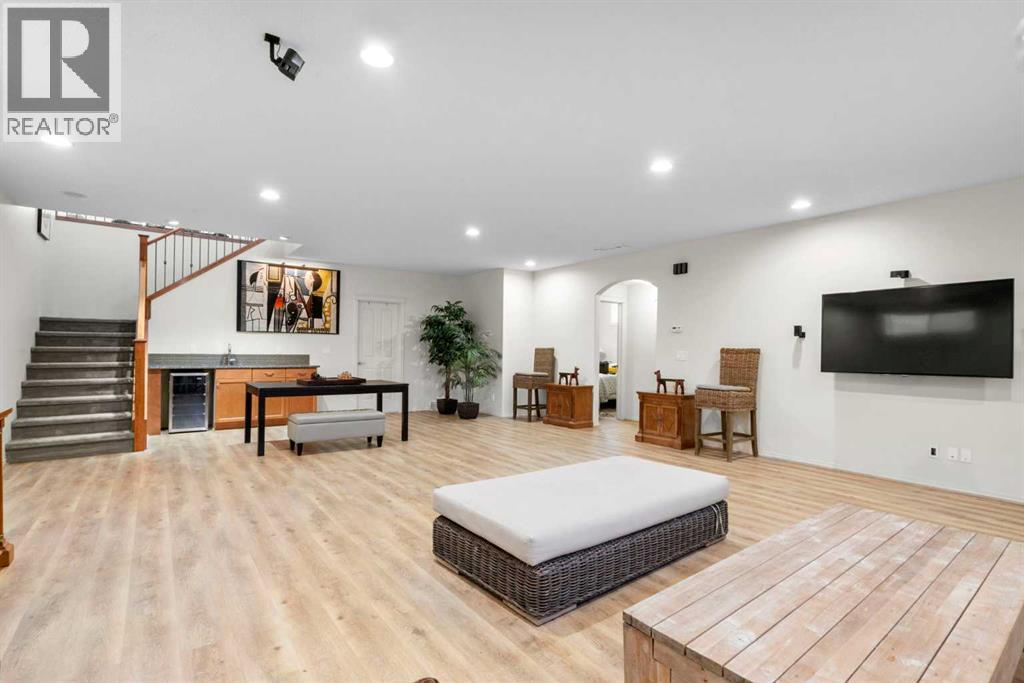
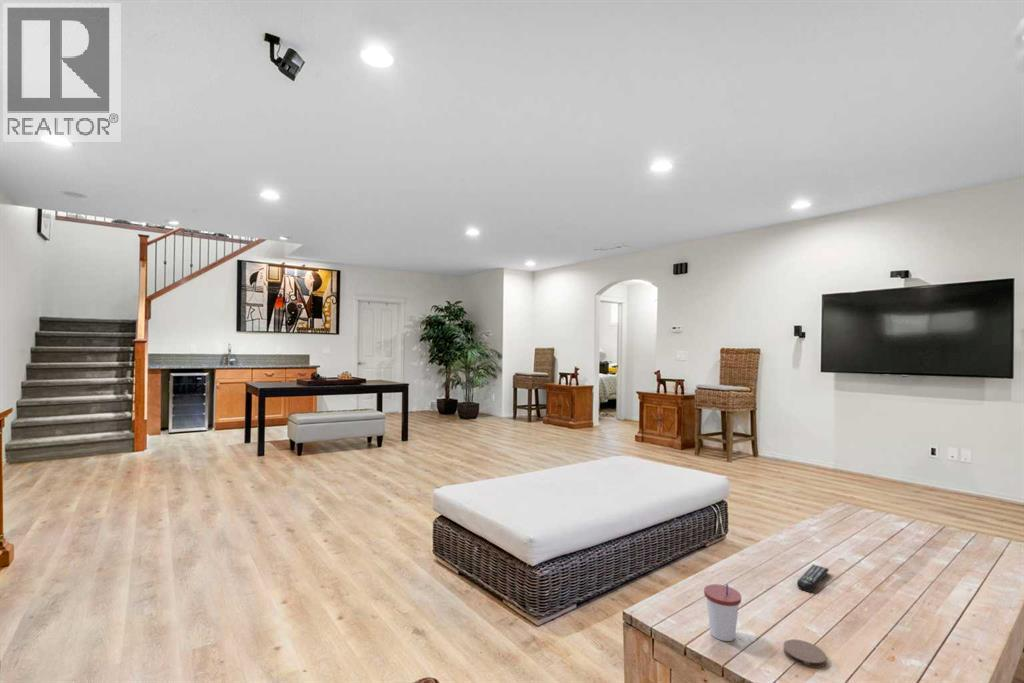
+ coaster [782,638,827,669]
+ remote control [796,563,830,593]
+ cup [703,583,742,642]
